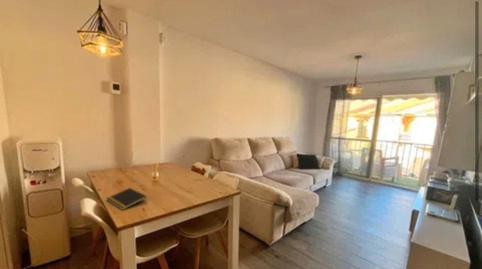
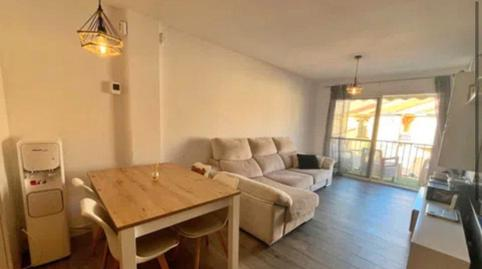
- notepad [105,187,148,211]
